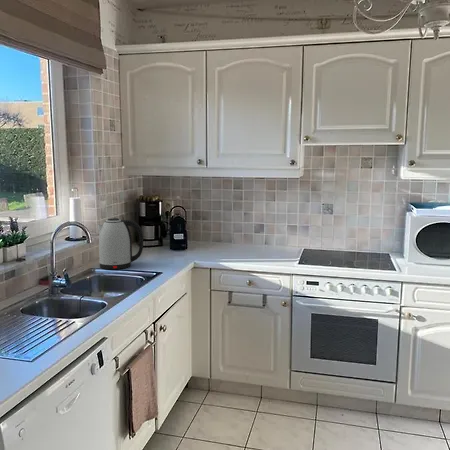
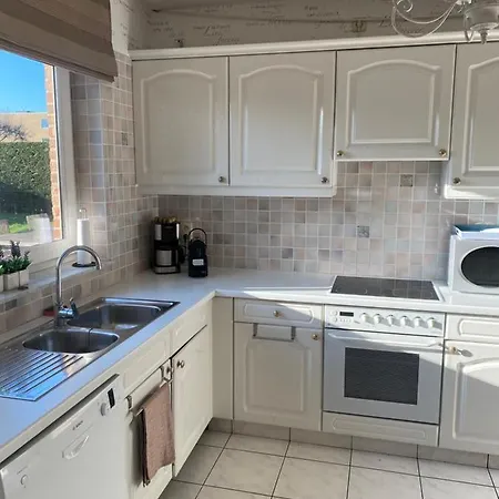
- kettle [97,217,144,270]
